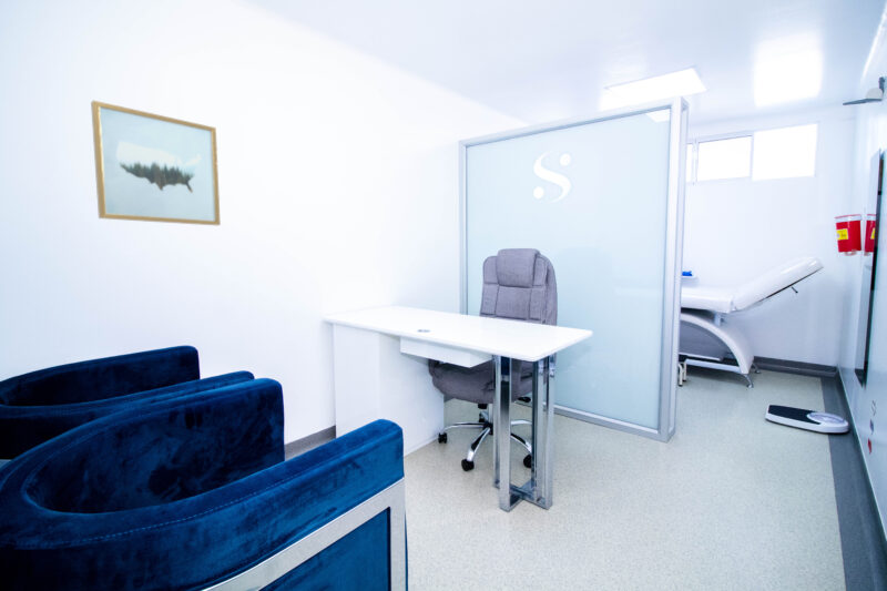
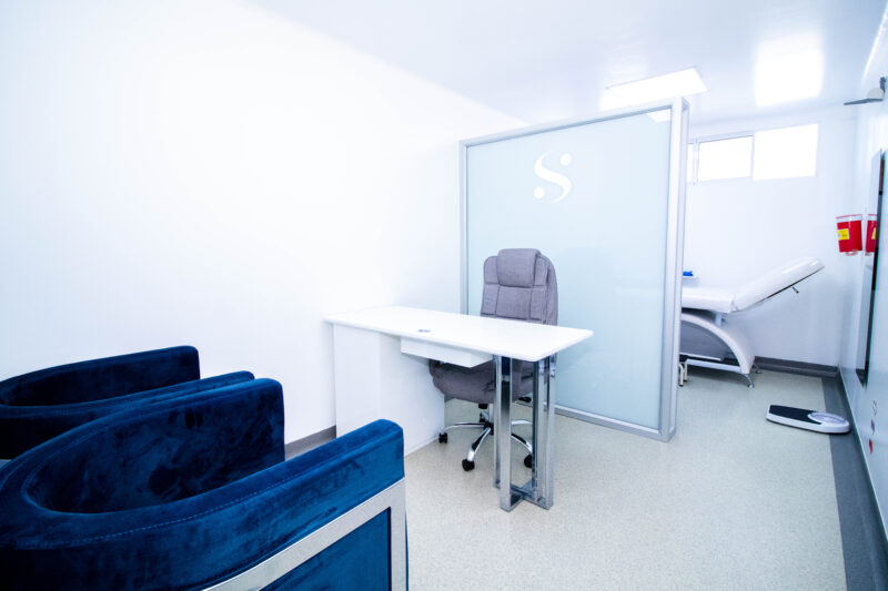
- wall art [90,100,222,226]
